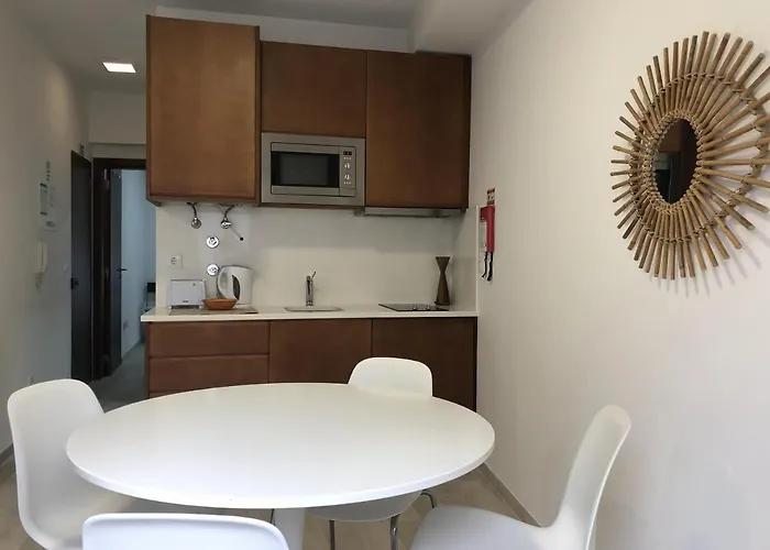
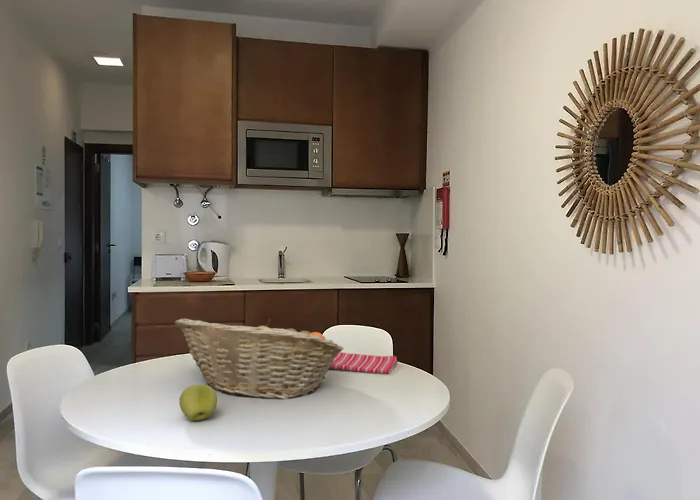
+ dish towel [328,351,399,375]
+ fruit basket [174,318,345,400]
+ apple [179,383,218,422]
